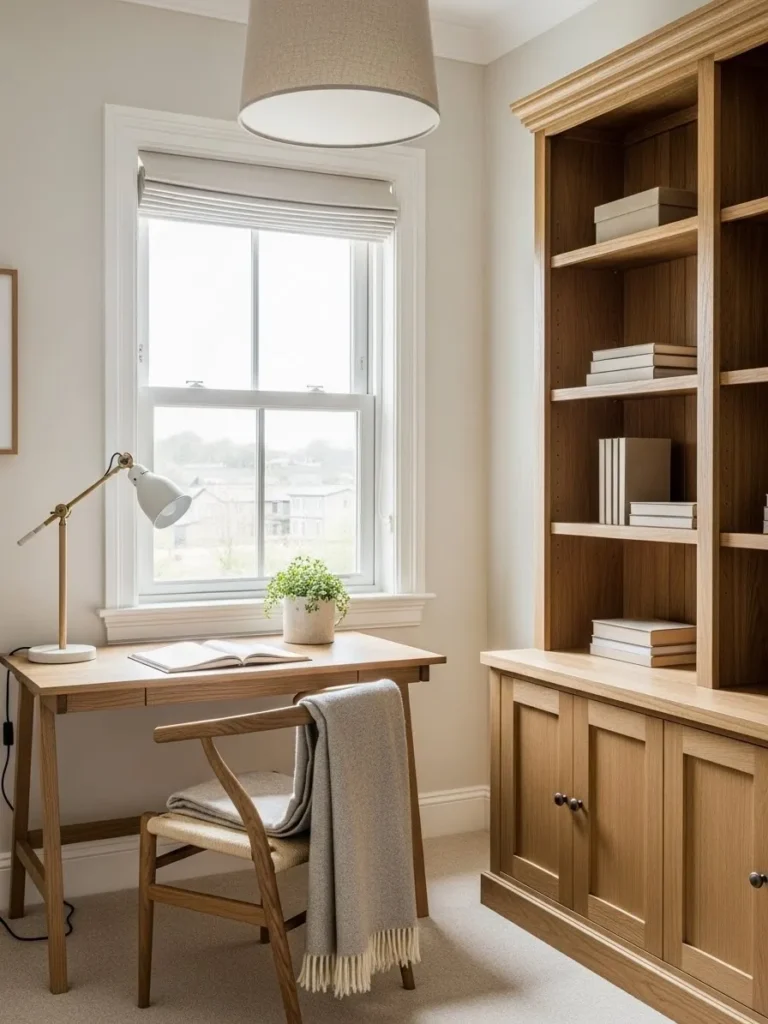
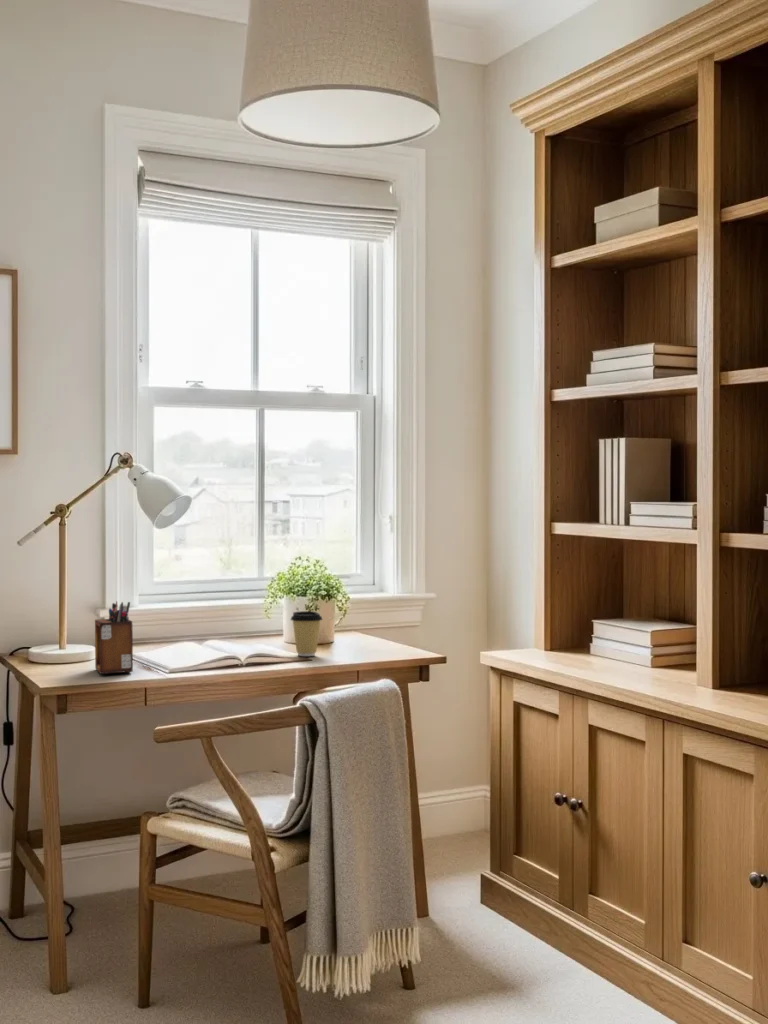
+ desk organizer [94,600,134,675]
+ coffee cup [290,610,324,657]
